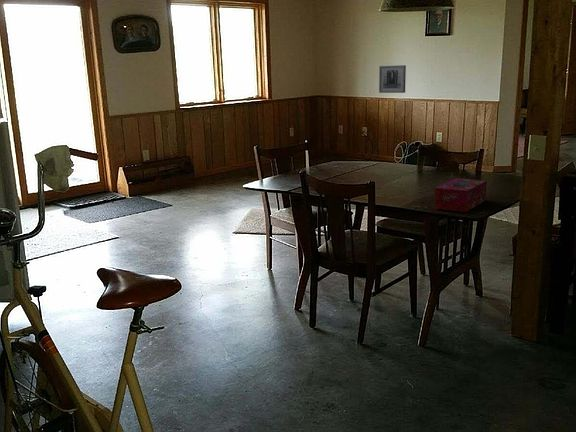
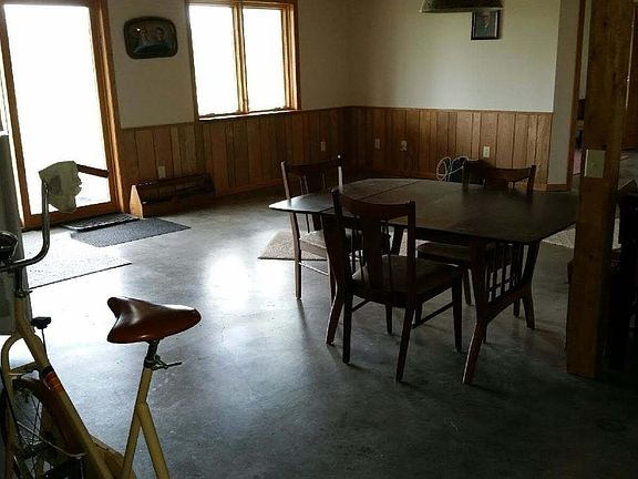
- tissue box [433,177,487,213]
- wall art [378,64,407,94]
